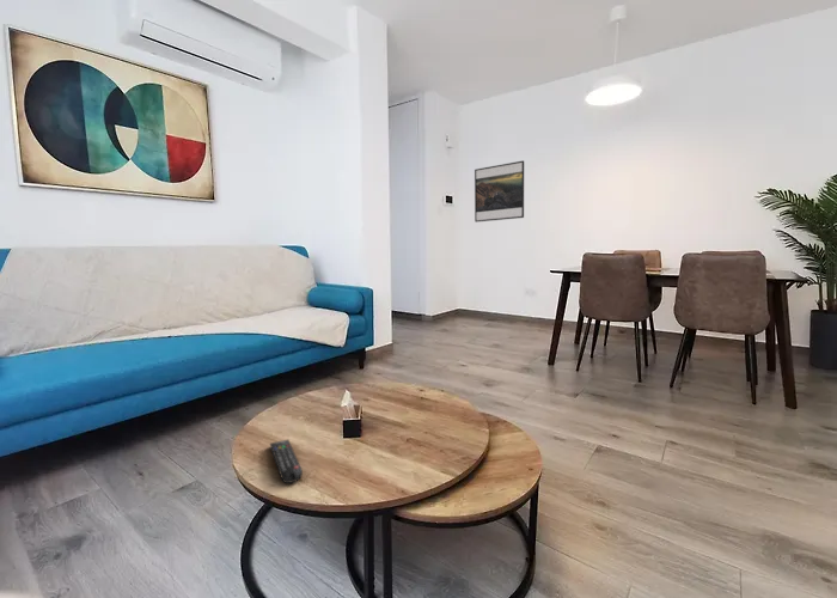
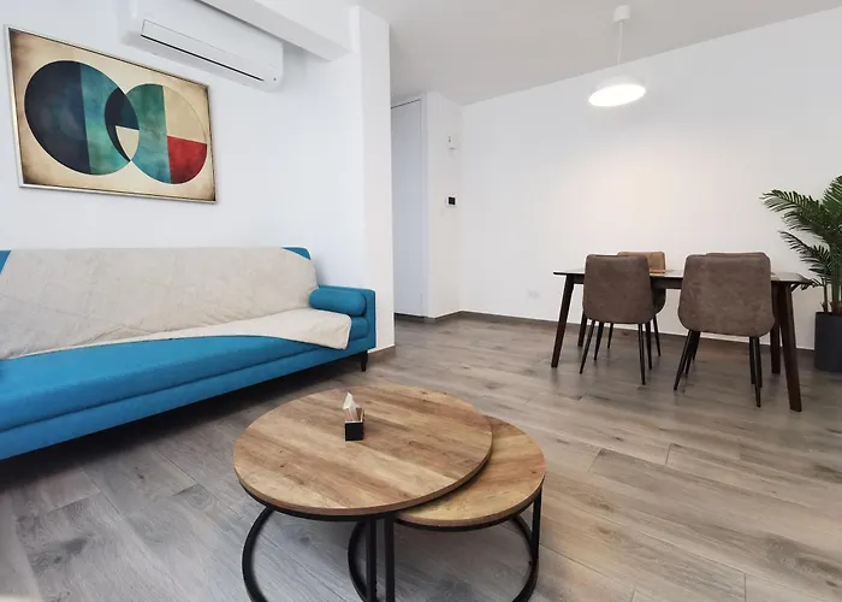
- remote control [269,439,304,484]
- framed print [474,160,525,224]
